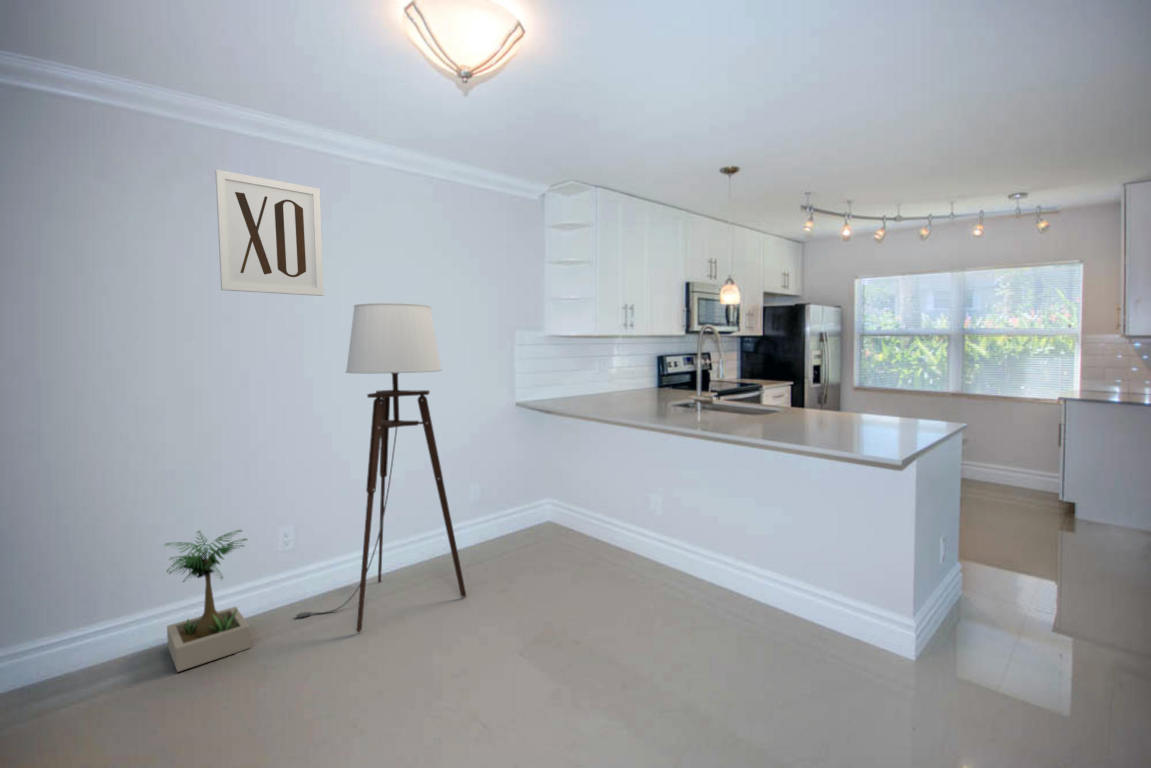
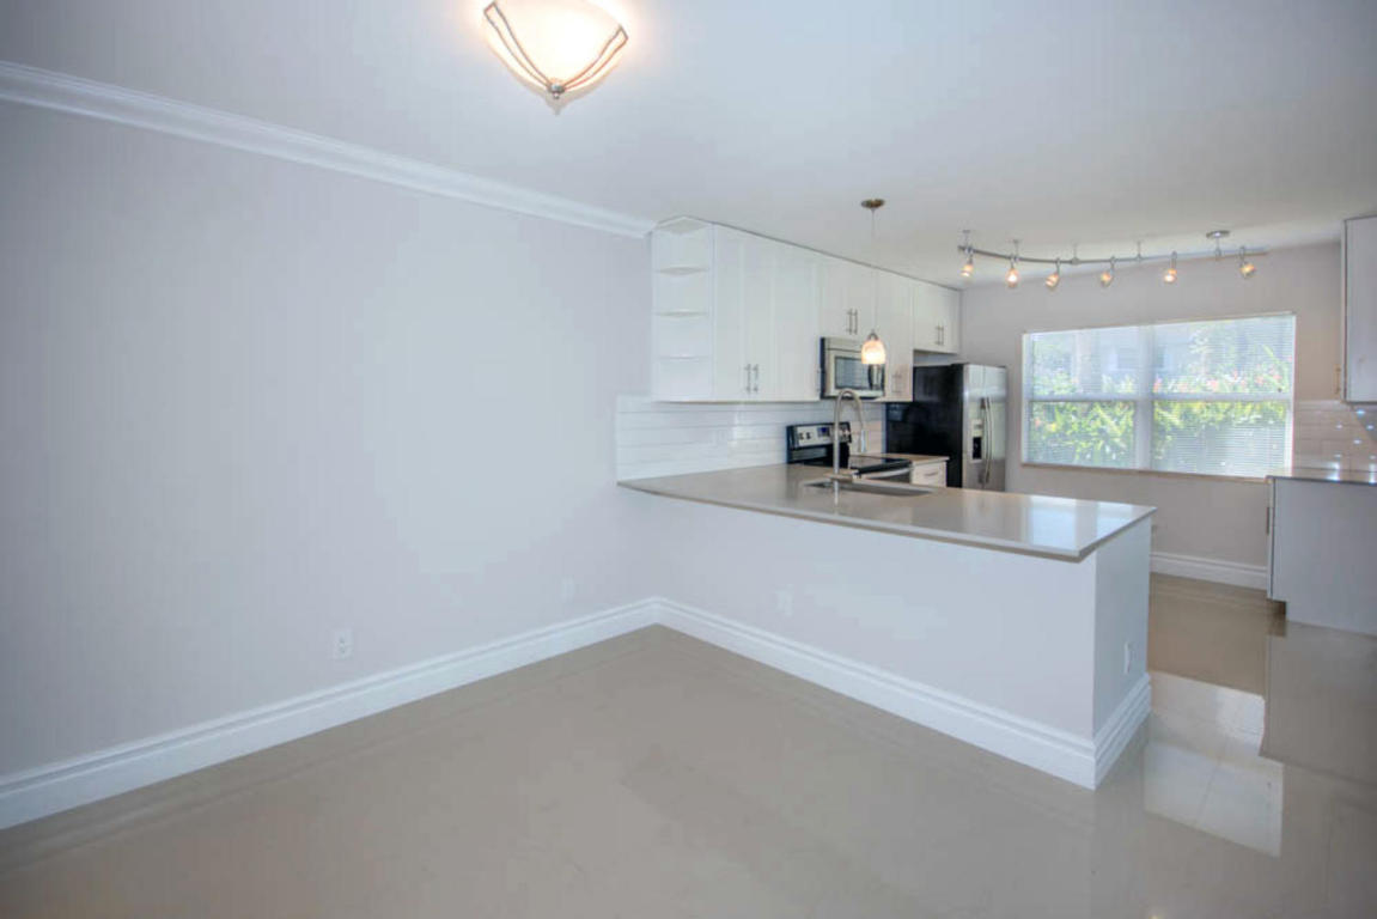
- floor lamp [293,302,467,633]
- potted plant [164,528,252,673]
- wall art [214,168,325,297]
